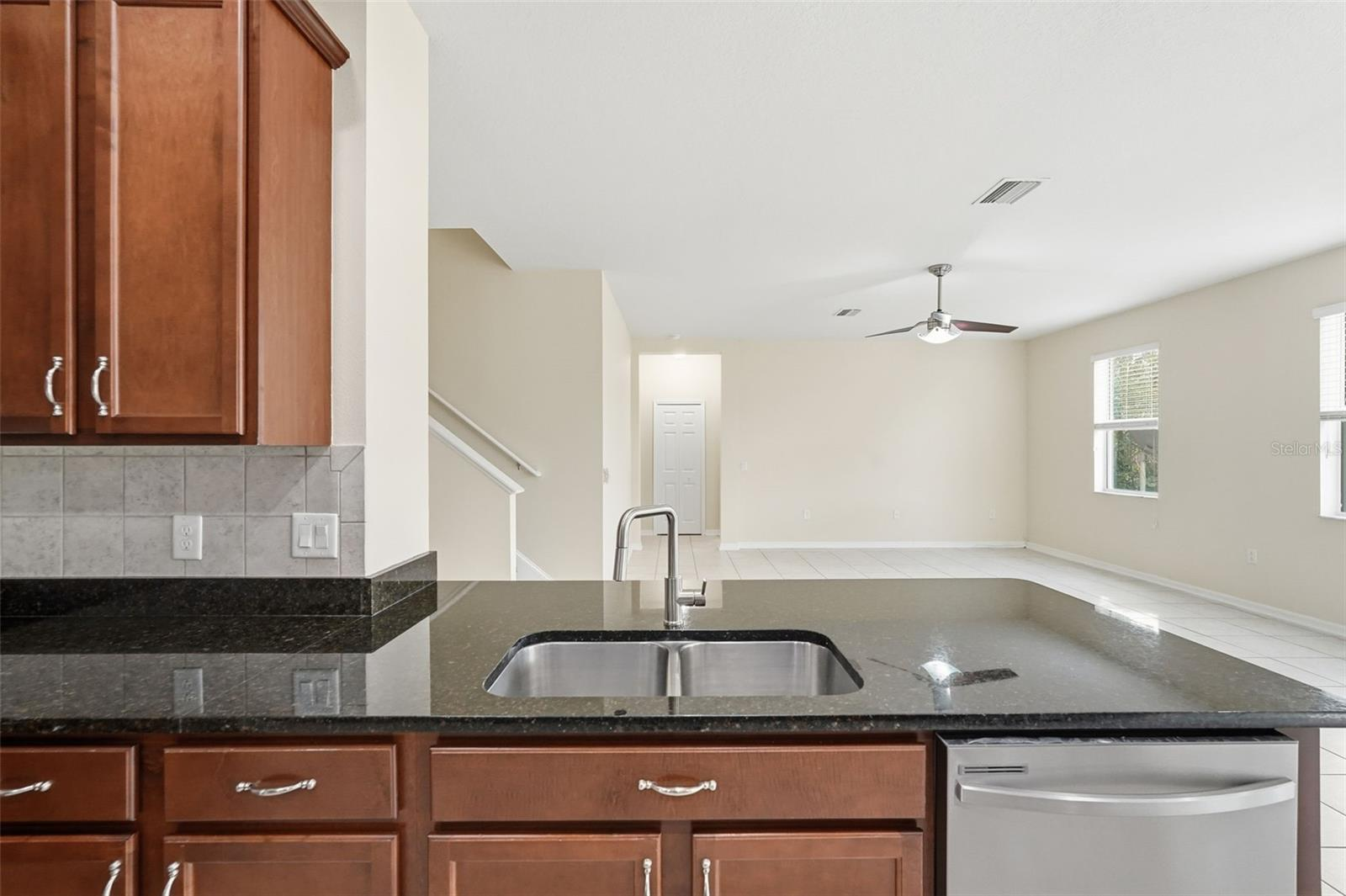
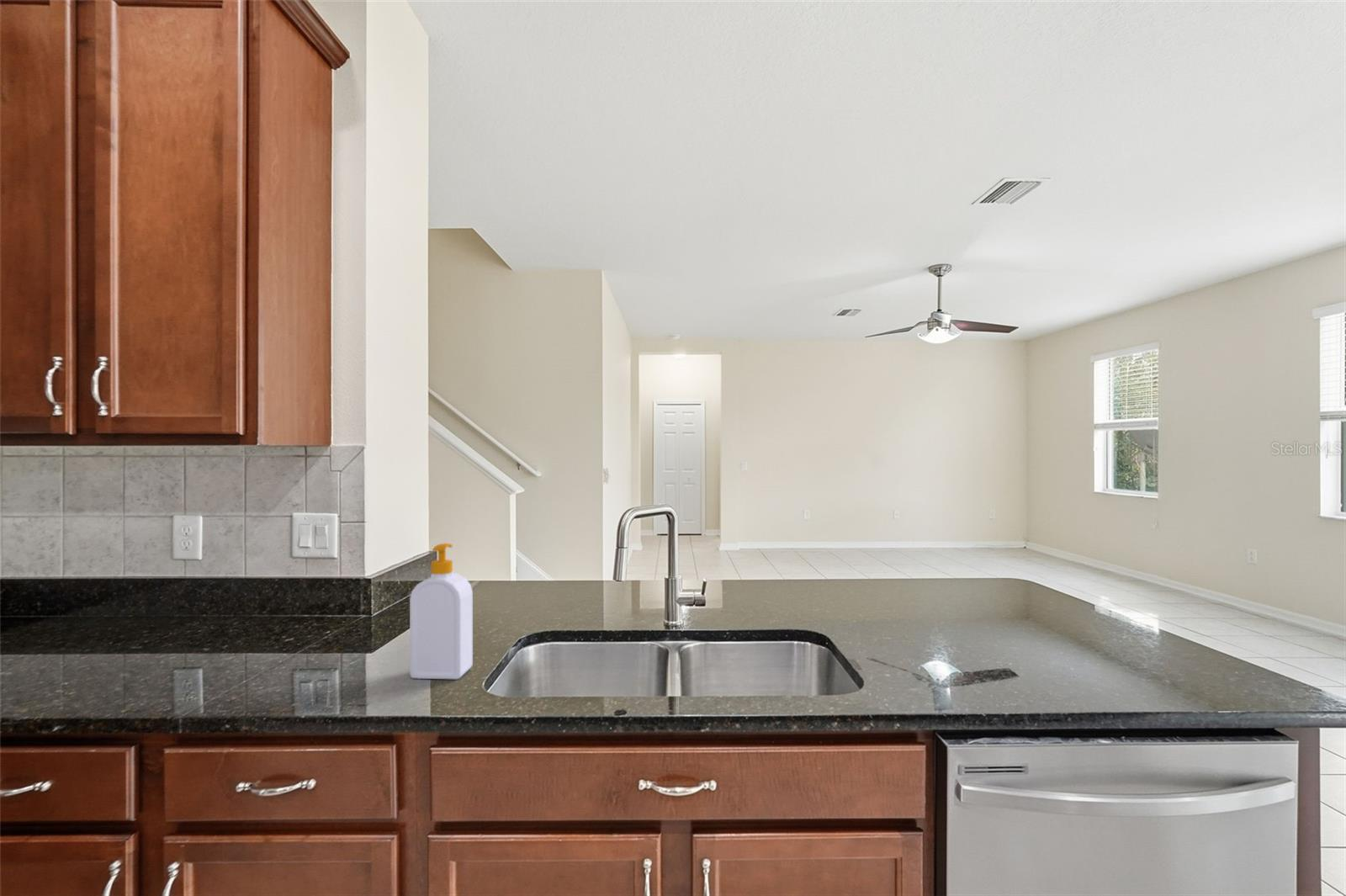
+ soap bottle [409,543,474,680]
